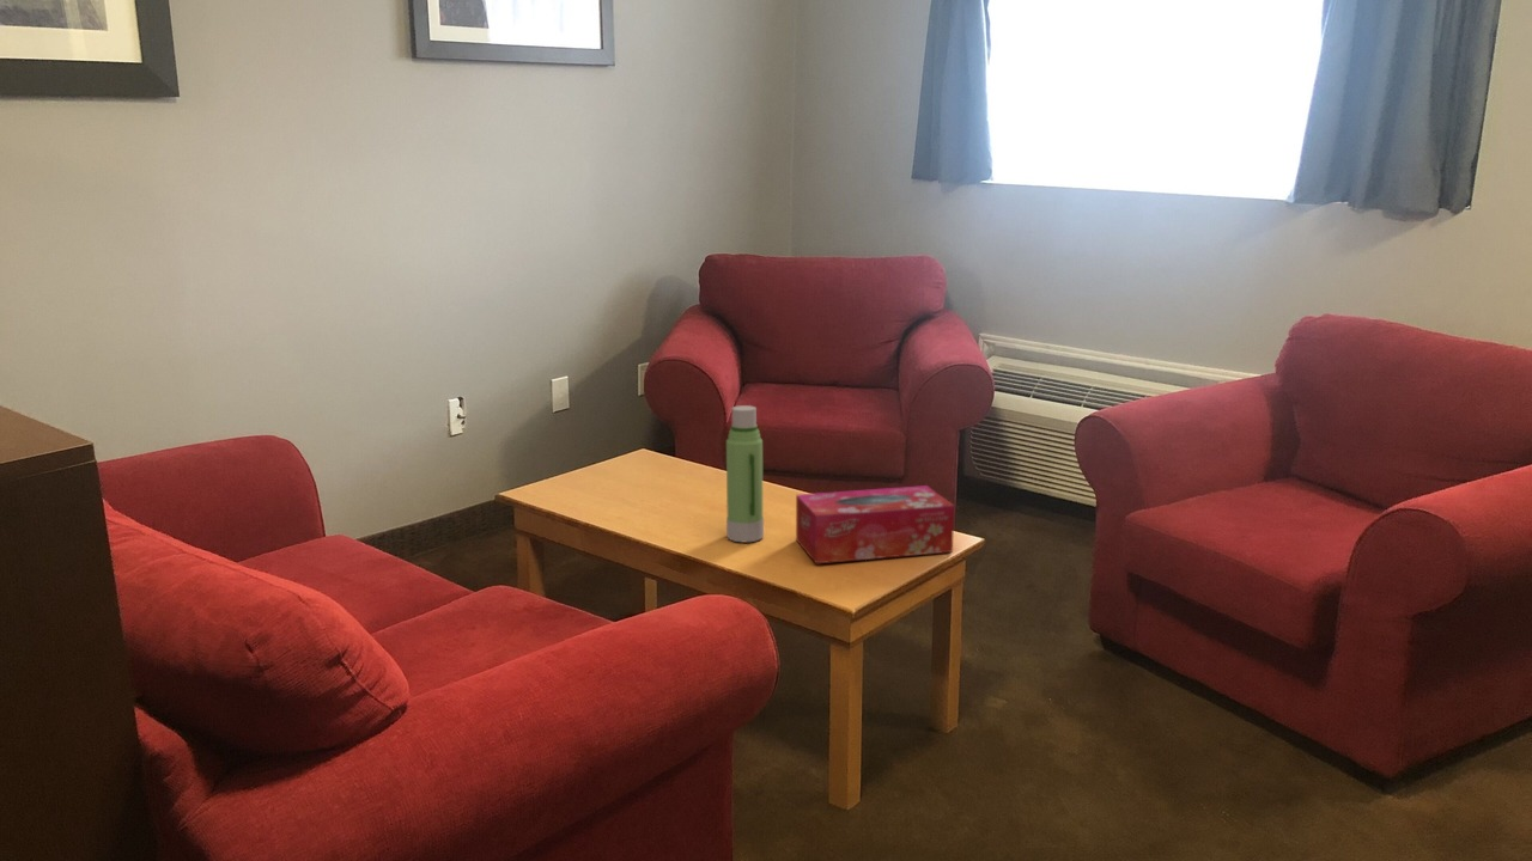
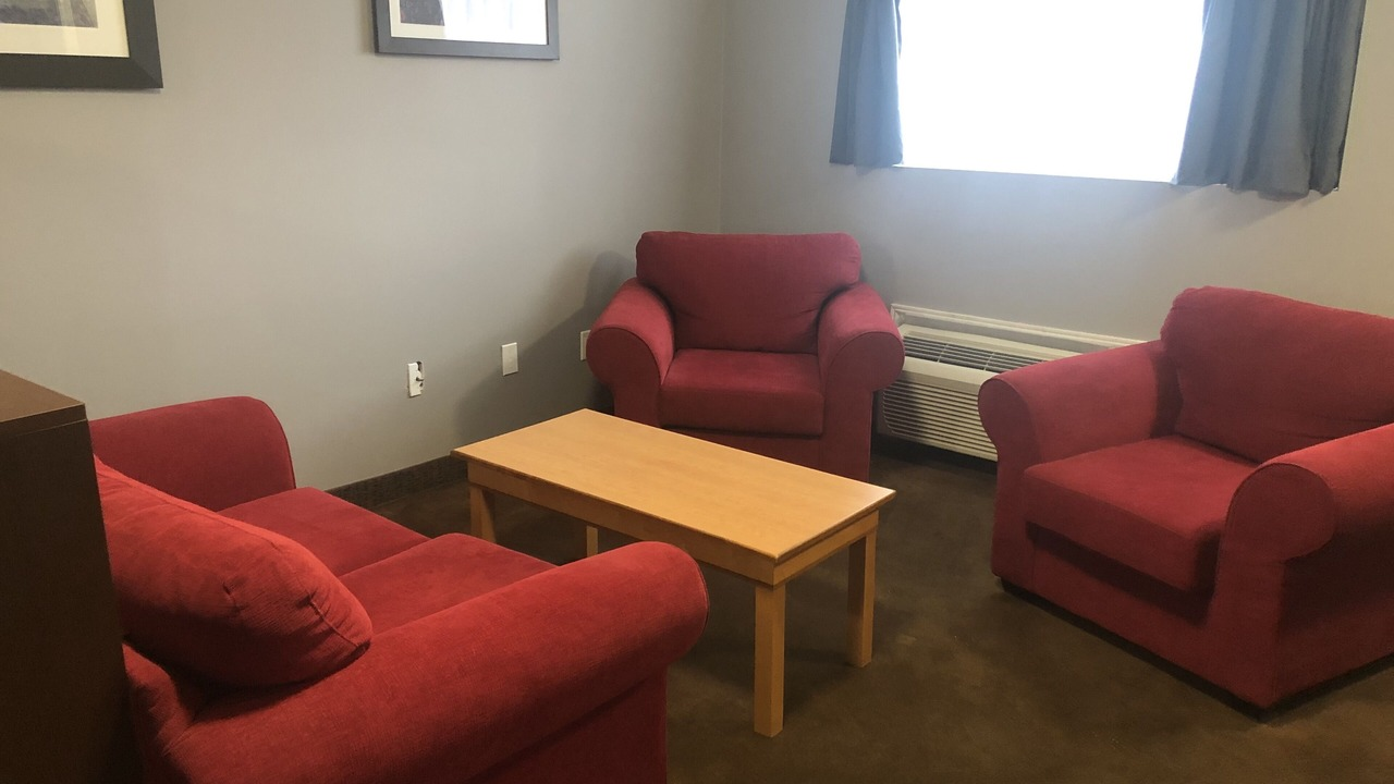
- water bottle [725,404,765,543]
- tissue box [795,484,955,564]
